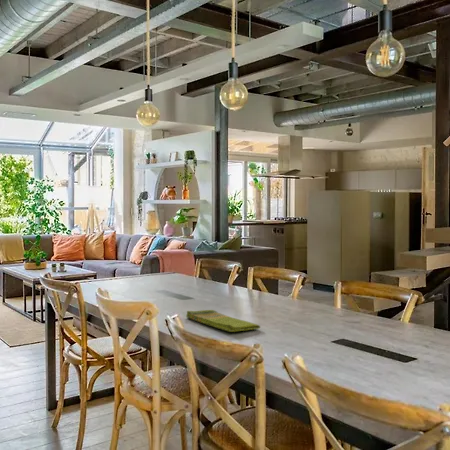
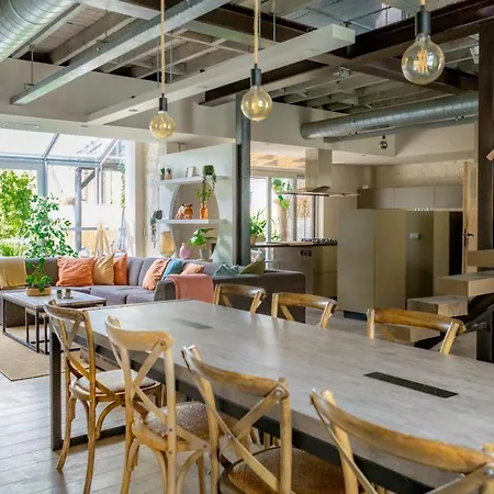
- dish towel [185,309,261,333]
